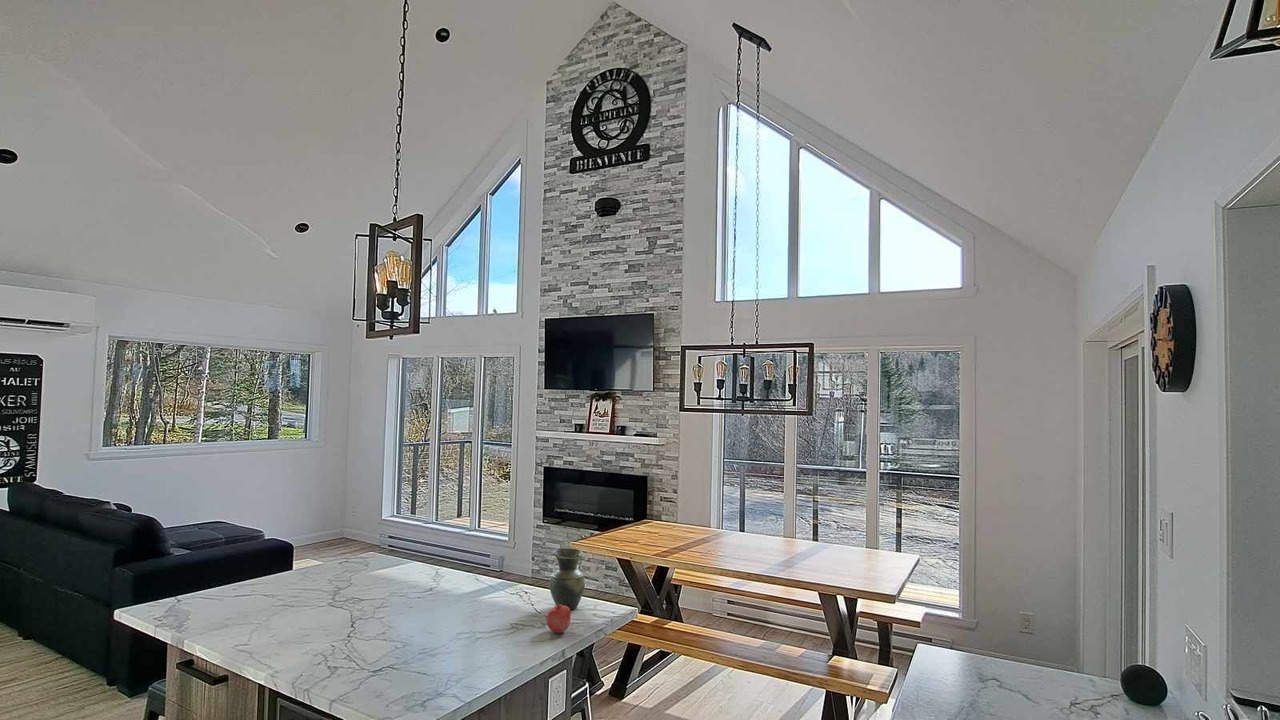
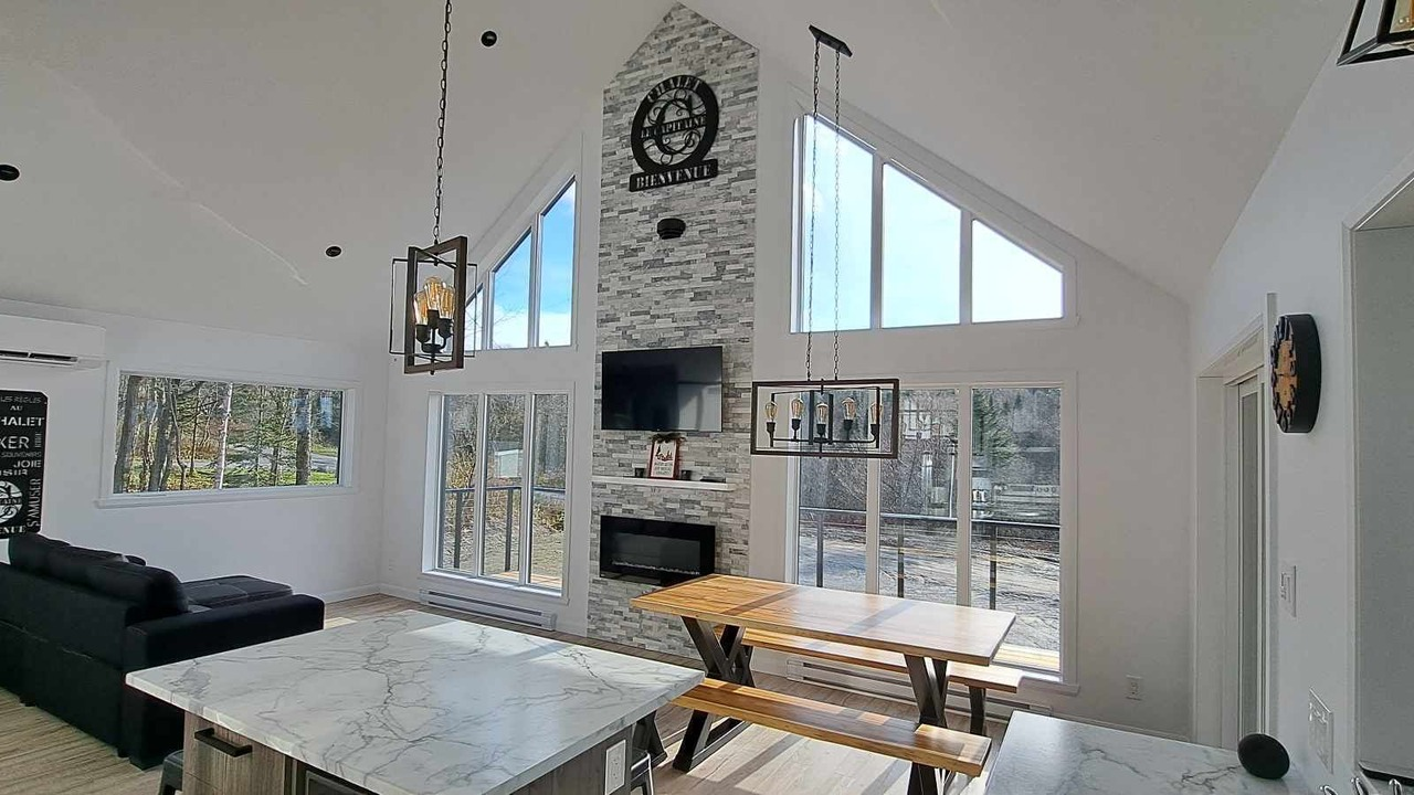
- vase [548,547,586,611]
- apple [545,605,572,634]
